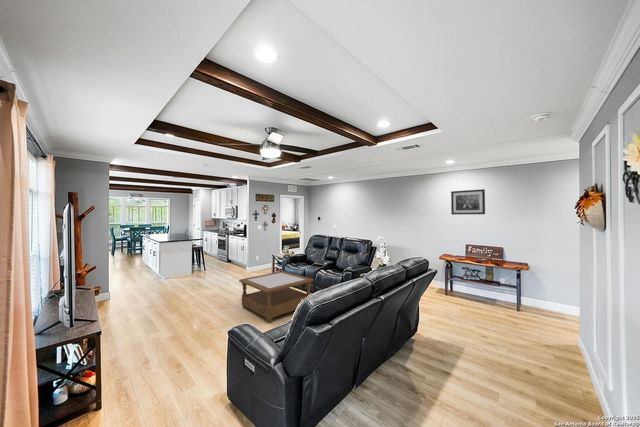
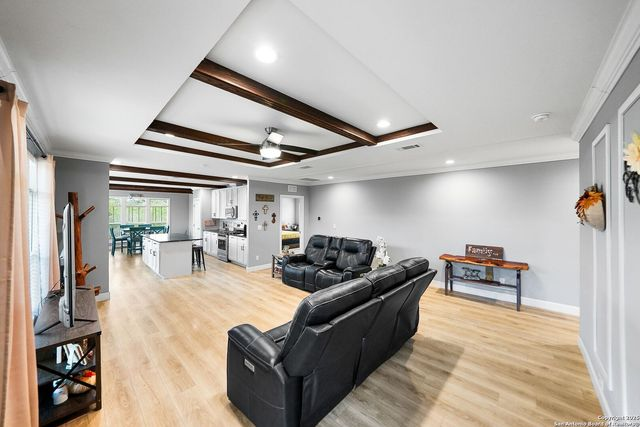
- wall art [450,188,486,216]
- coffee table [238,270,314,324]
